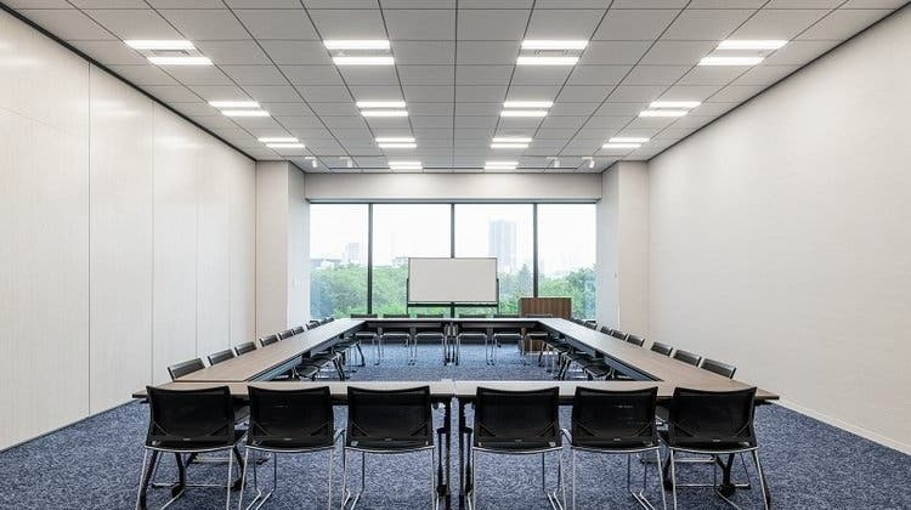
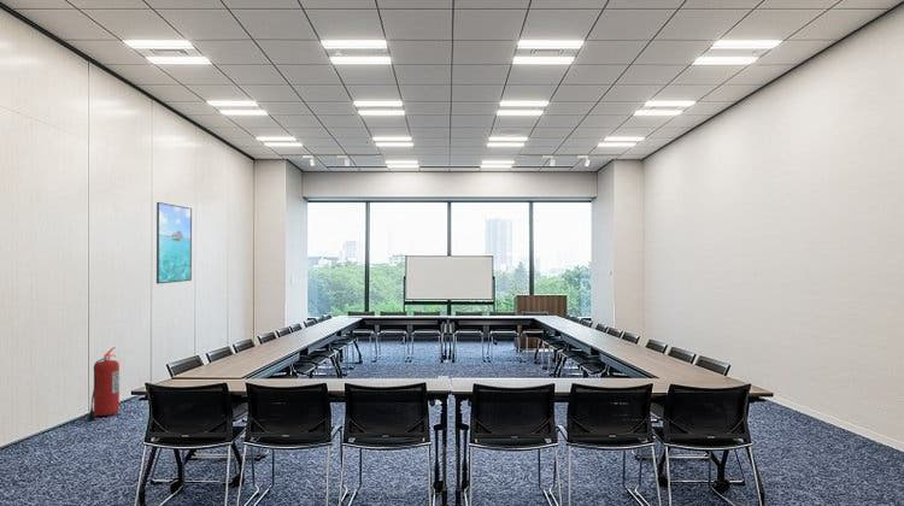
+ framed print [155,201,193,286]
+ fire extinguisher [87,346,121,423]
